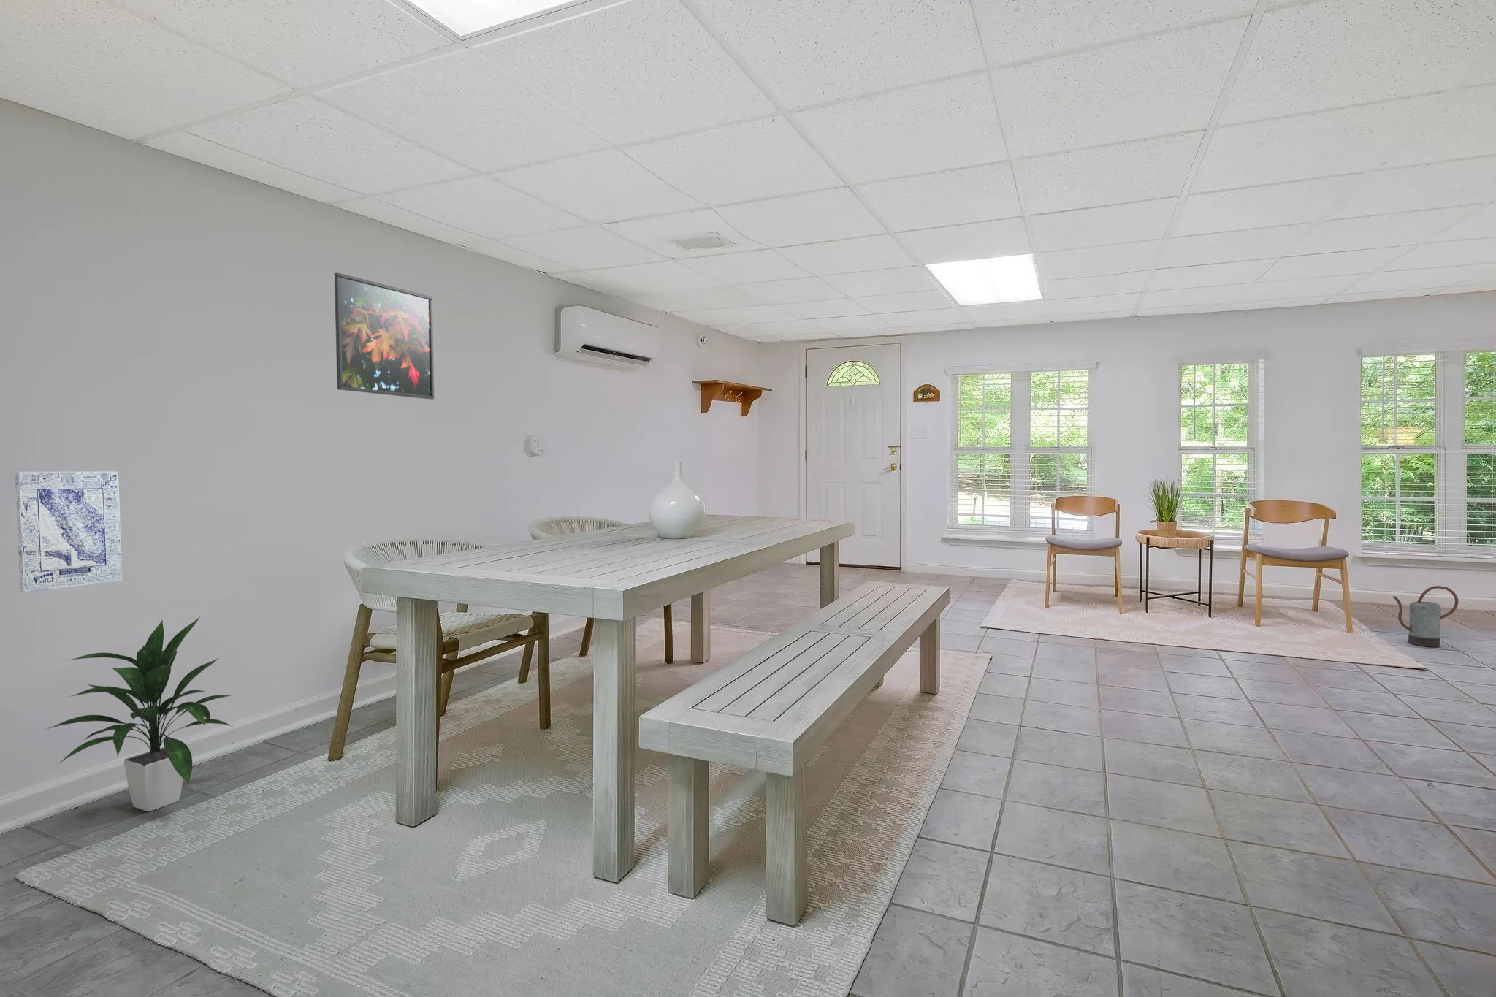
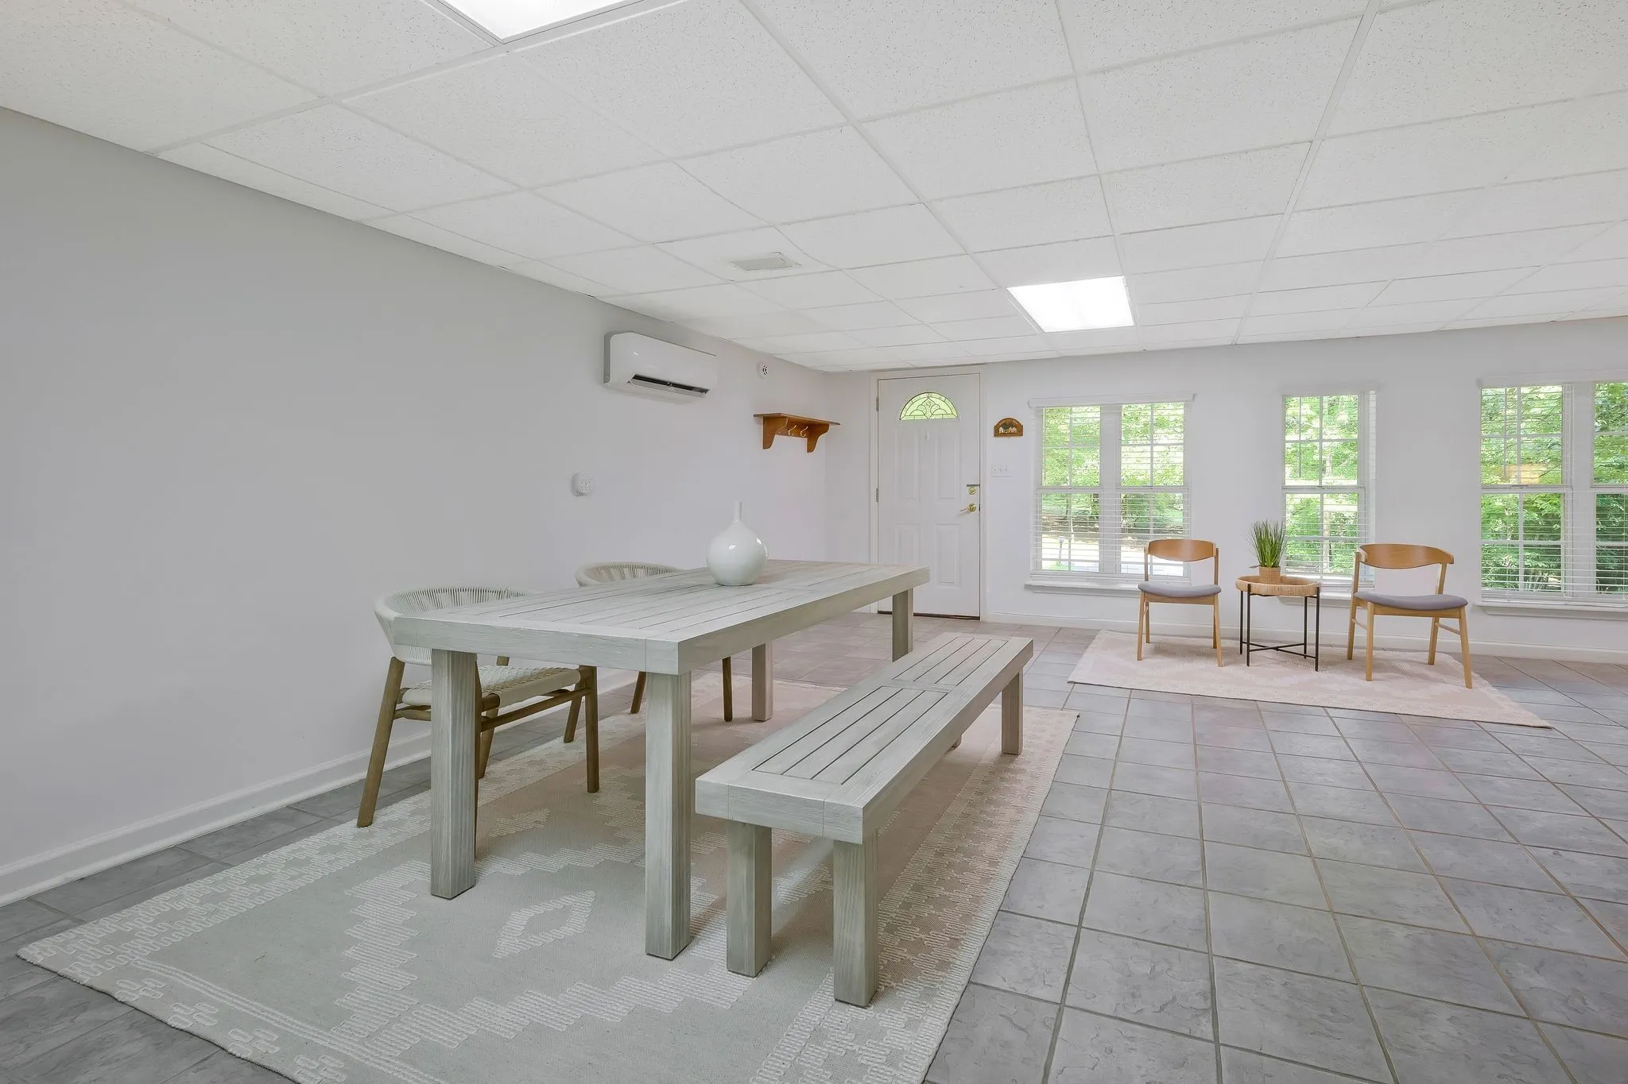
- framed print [334,272,435,401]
- wall art [14,471,122,593]
- indoor plant [41,615,234,812]
- watering can [1393,585,1459,648]
